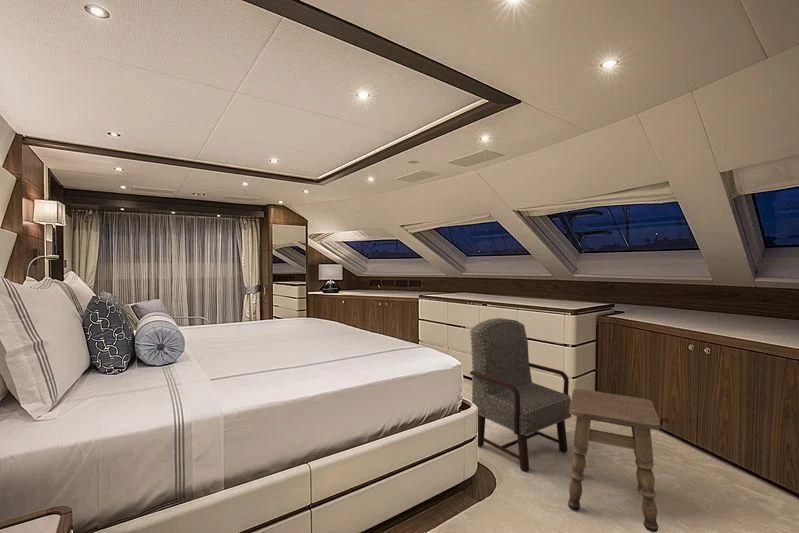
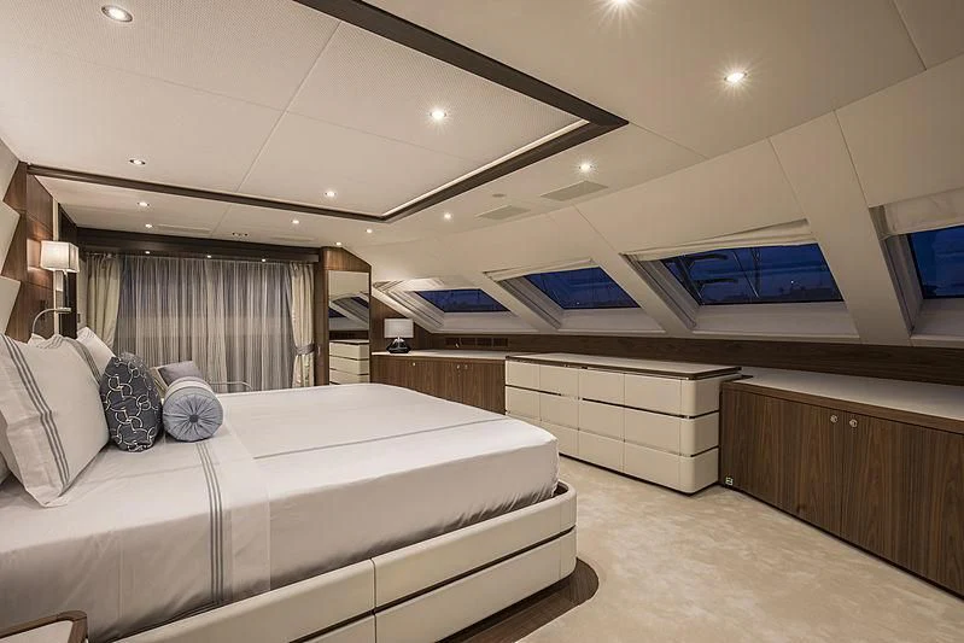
- side table [567,388,661,533]
- armchair [469,317,572,473]
